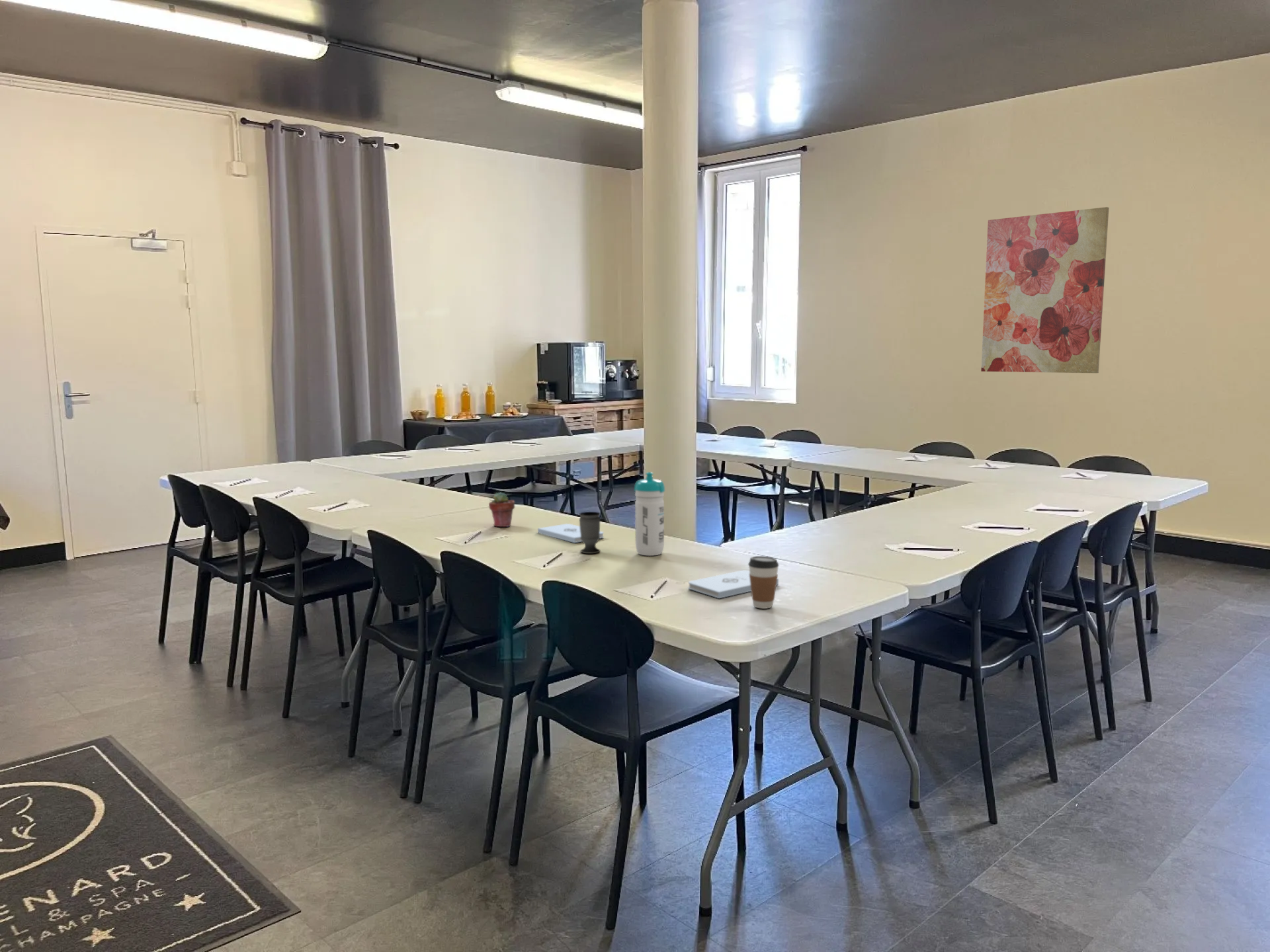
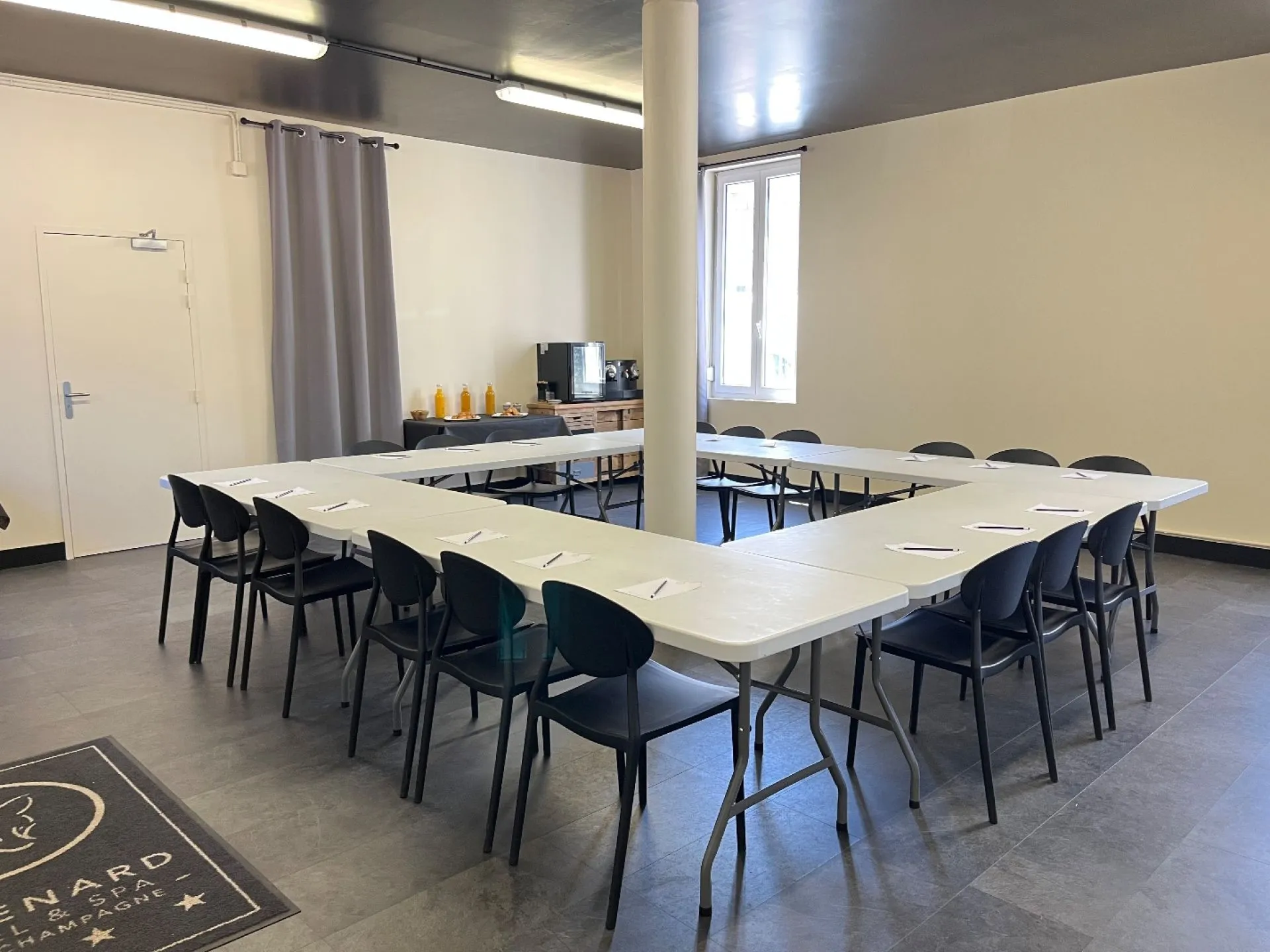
- water bottle [634,471,665,557]
- coffee cup [747,555,780,610]
- potted succulent [488,491,515,528]
- notepad [537,523,605,543]
- notepad [688,570,779,599]
- cup [579,511,601,554]
- wall art [980,206,1110,374]
